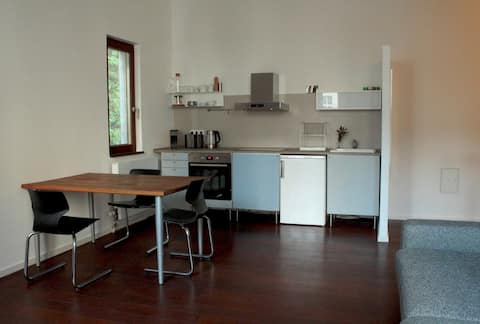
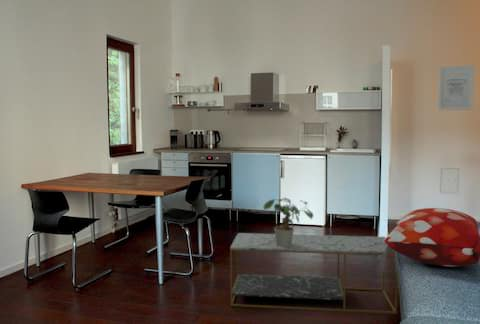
+ decorative pillow [384,207,480,268]
+ coffee table [229,232,398,315]
+ wall art [437,64,475,111]
+ potted plant [263,197,315,246]
